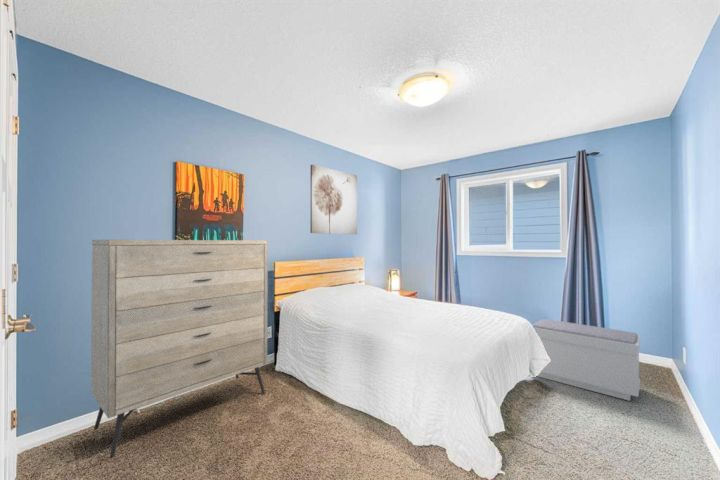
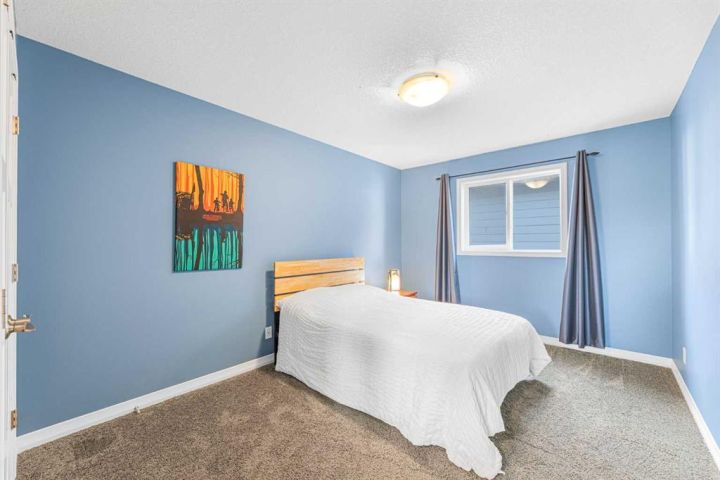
- bench [531,318,641,402]
- dresser [90,239,269,459]
- wall art [309,164,358,235]
